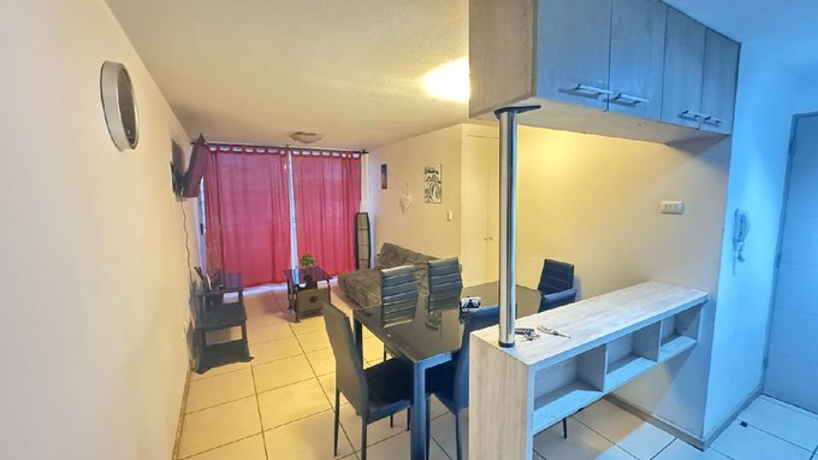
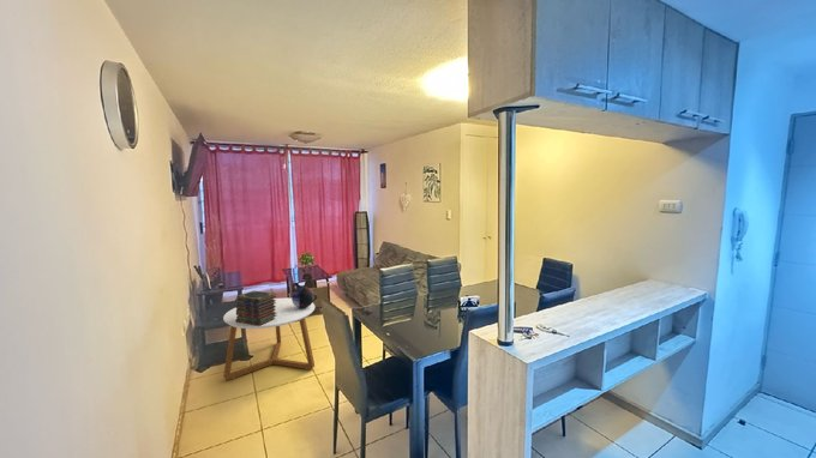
+ book stack [234,290,277,326]
+ coffee table [222,297,316,381]
+ decorative sphere [290,285,316,308]
